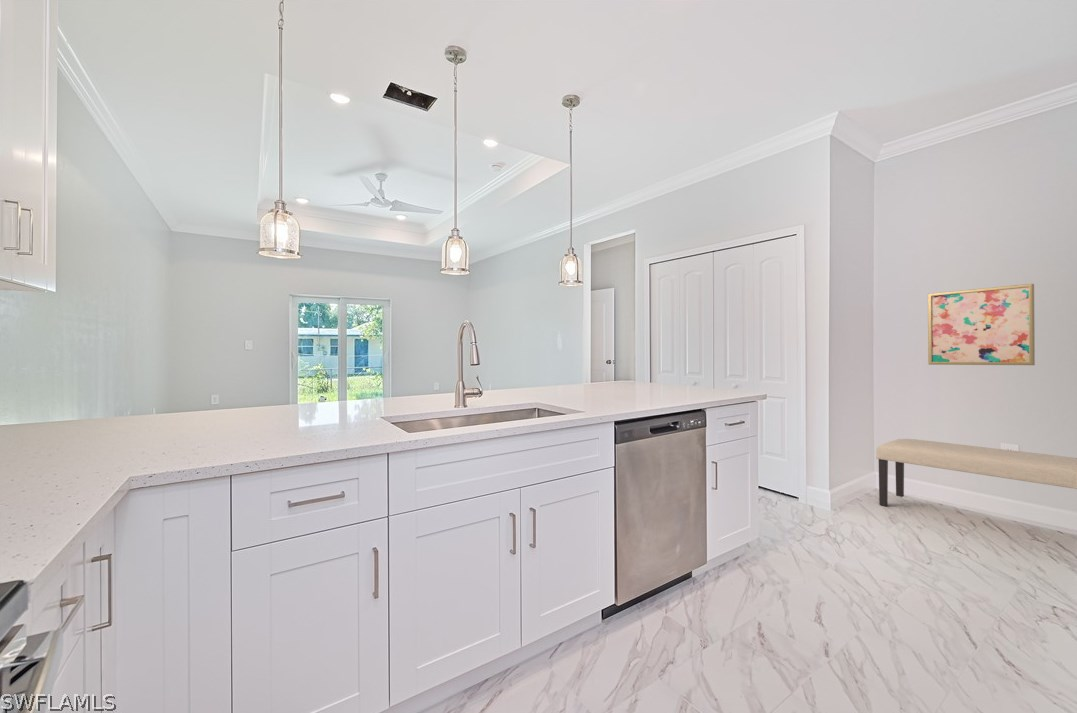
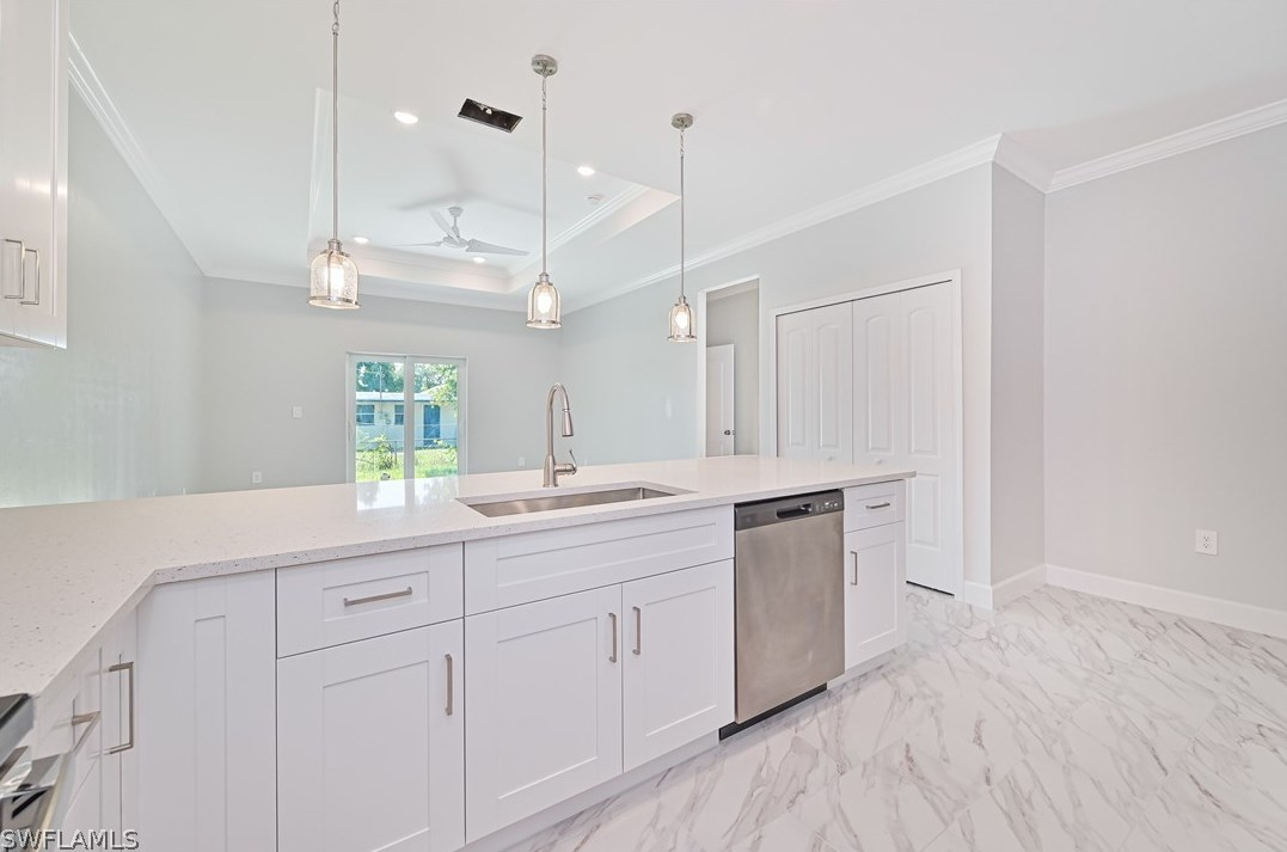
- wall art [927,283,1036,366]
- bench [875,438,1077,507]
